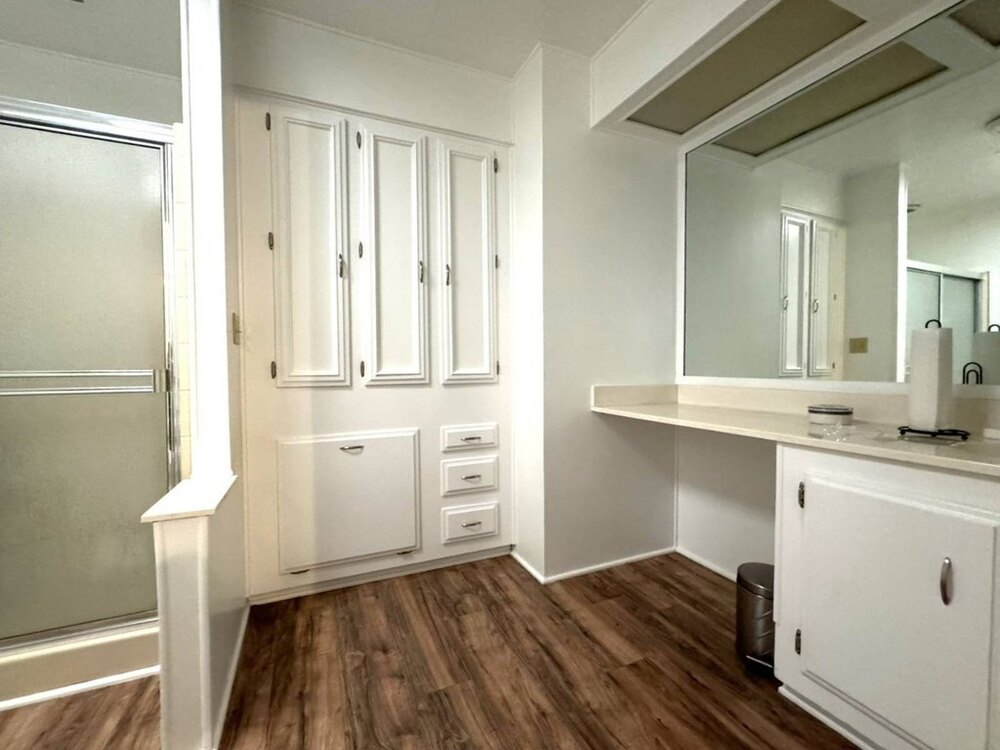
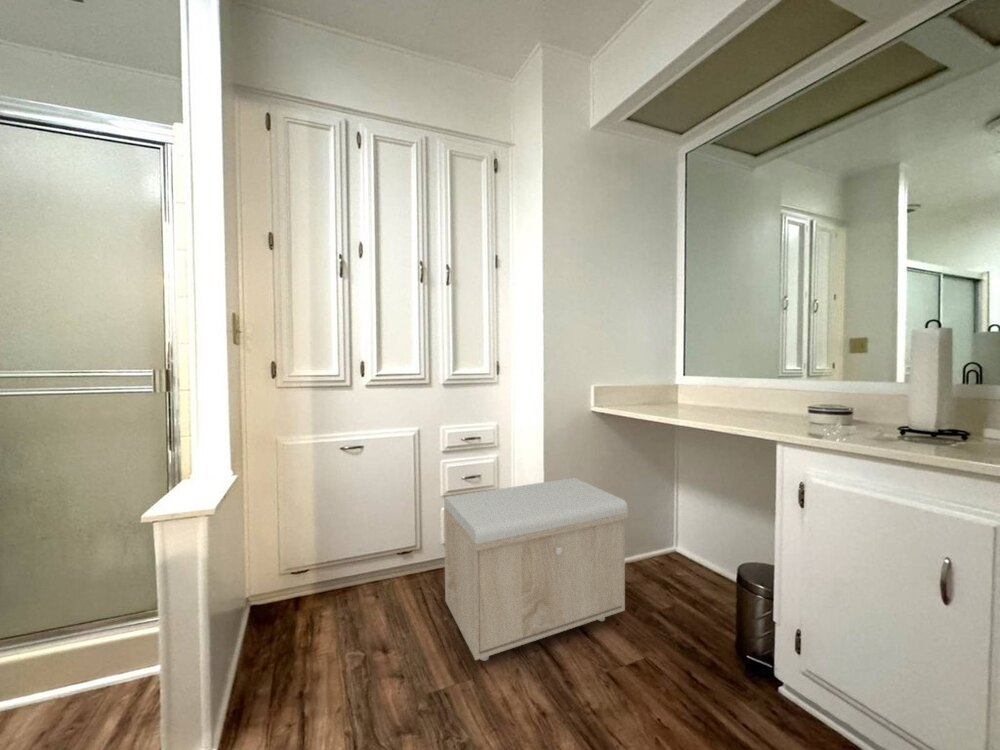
+ storage bench [443,477,629,662]
